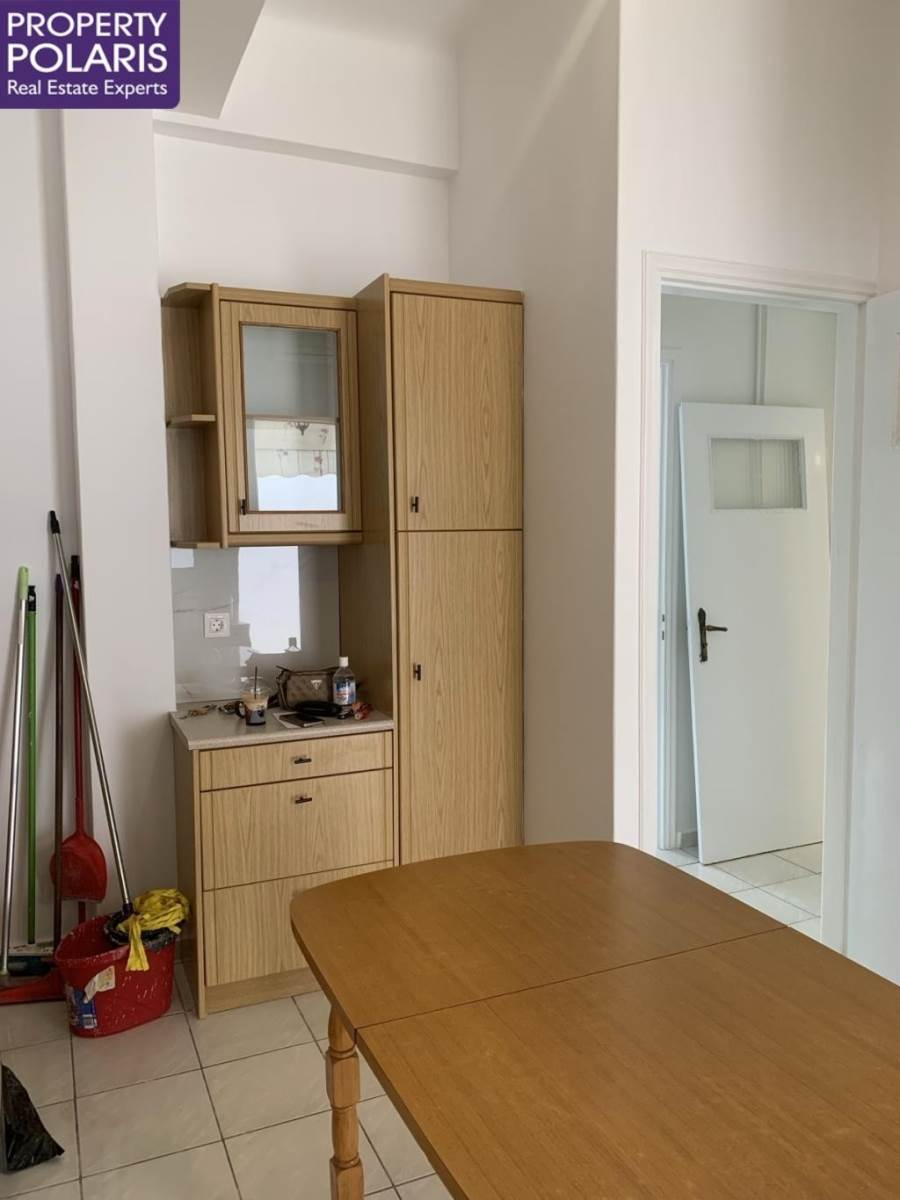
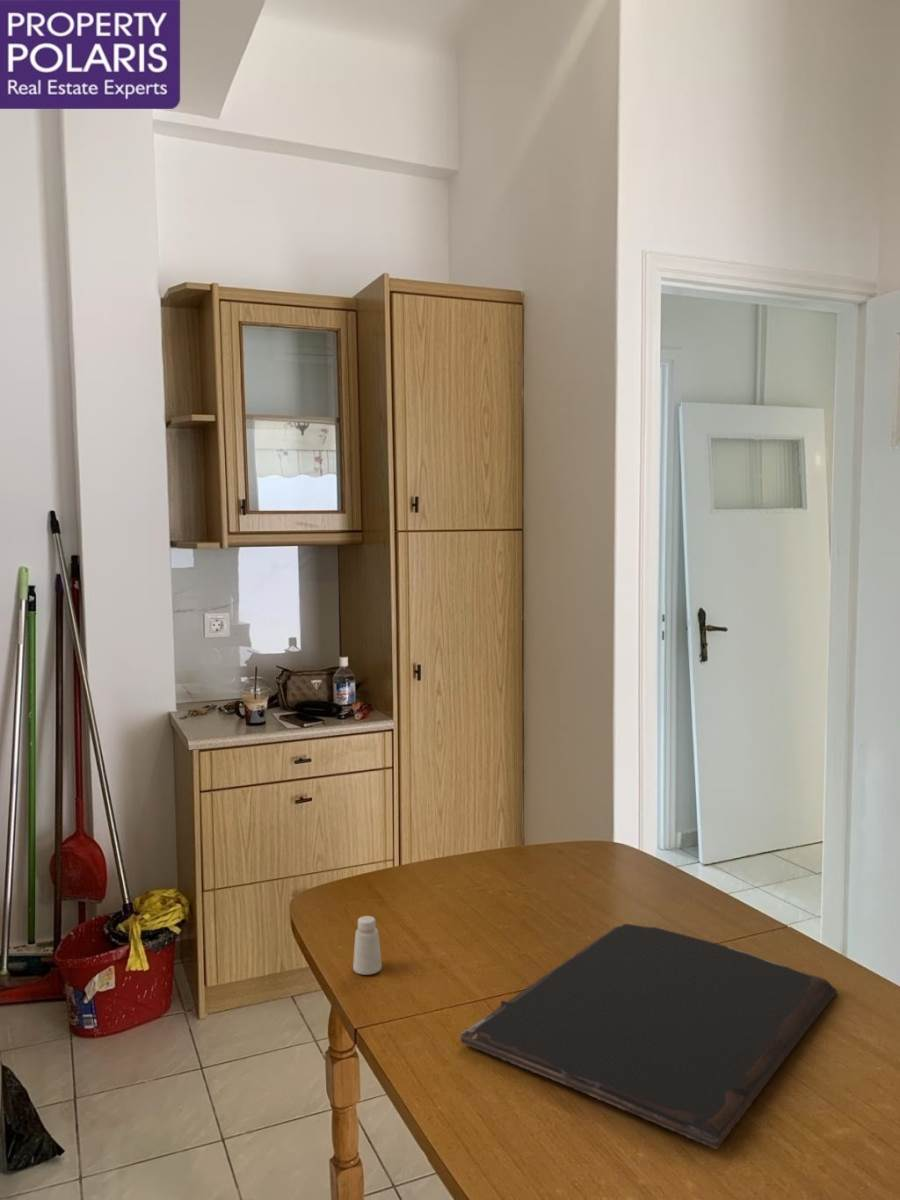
+ saltshaker [352,915,383,976]
+ cutting board [459,923,838,1150]
